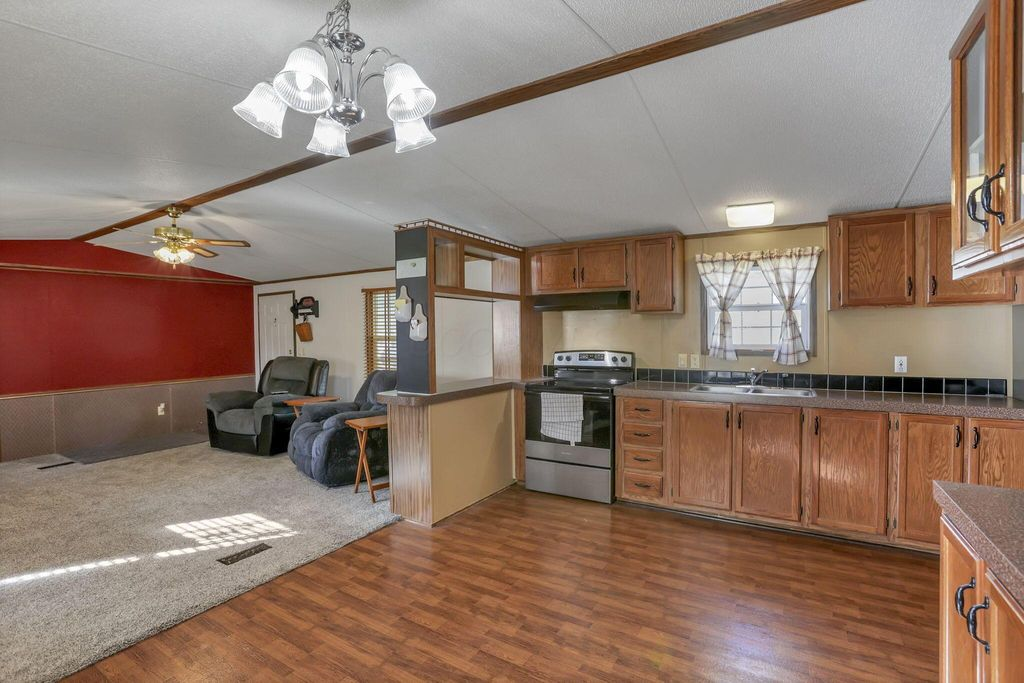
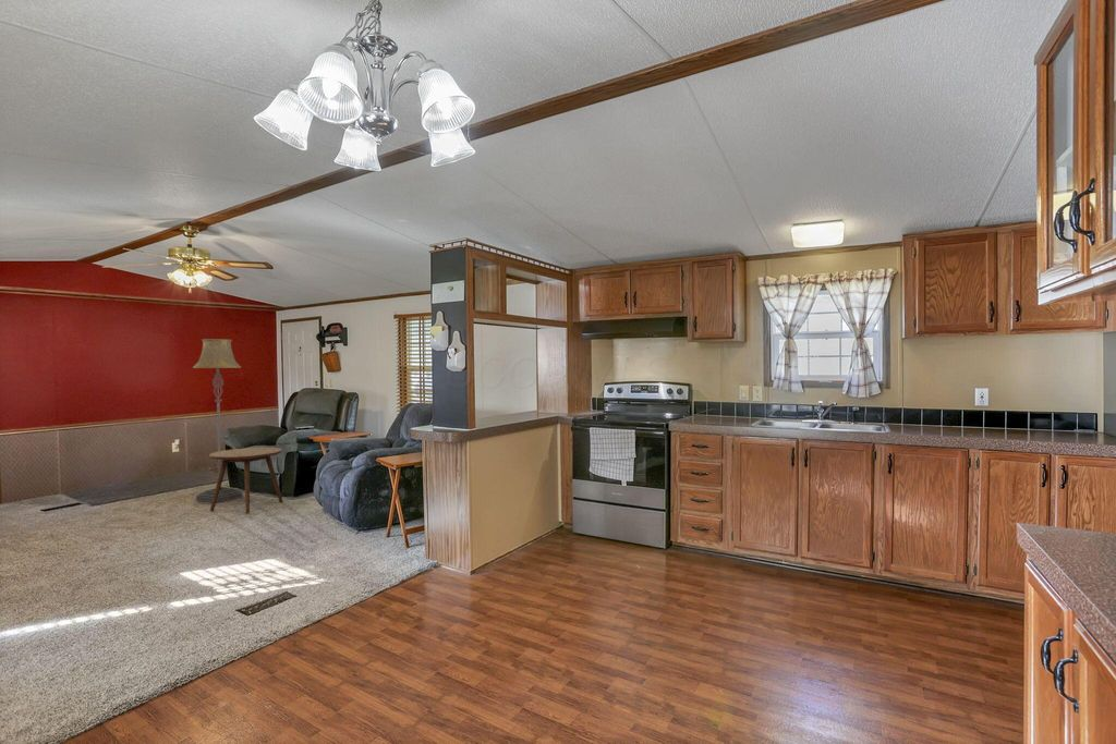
+ floor lamp [192,338,244,503]
+ side table [208,447,283,514]
